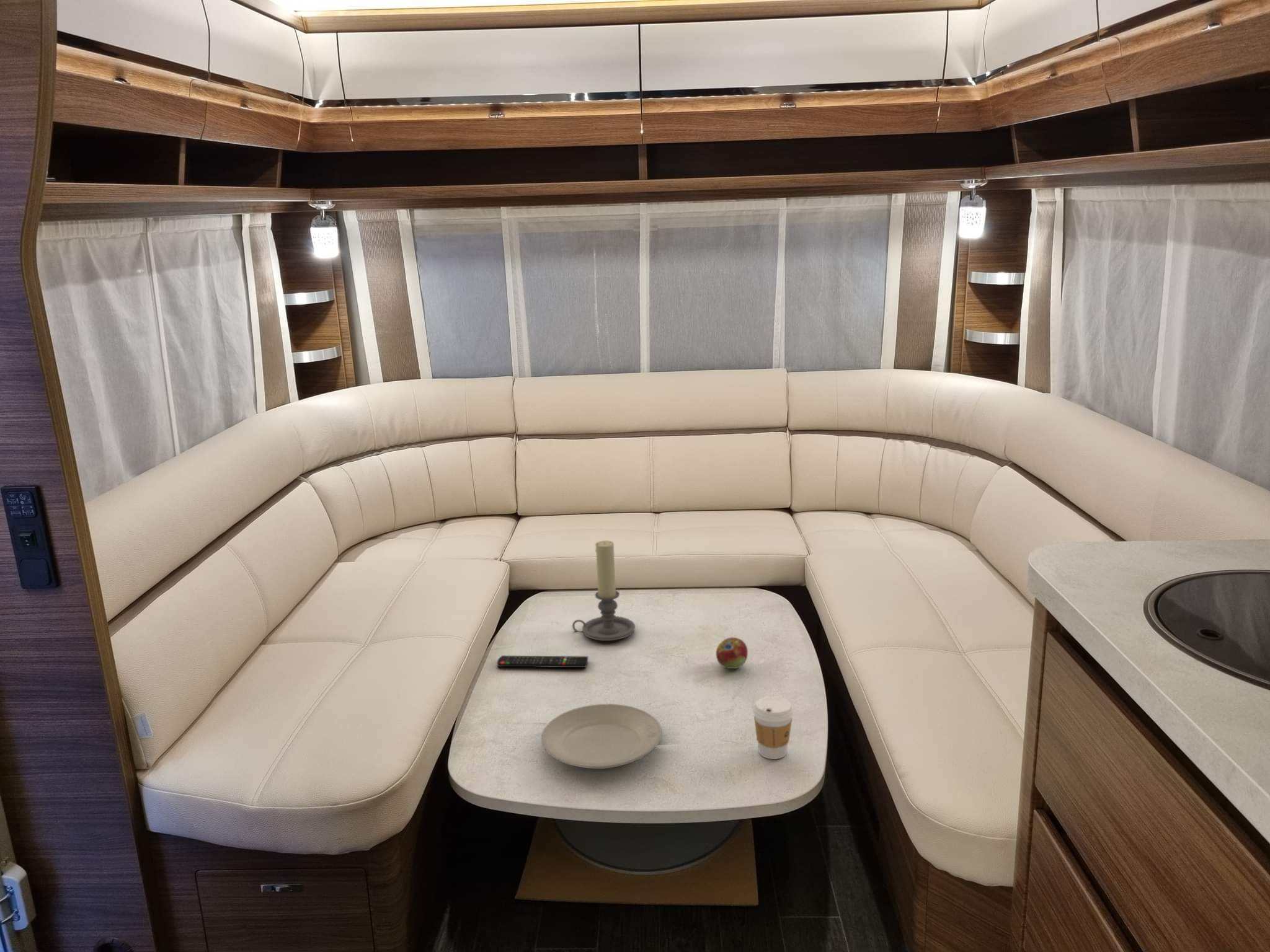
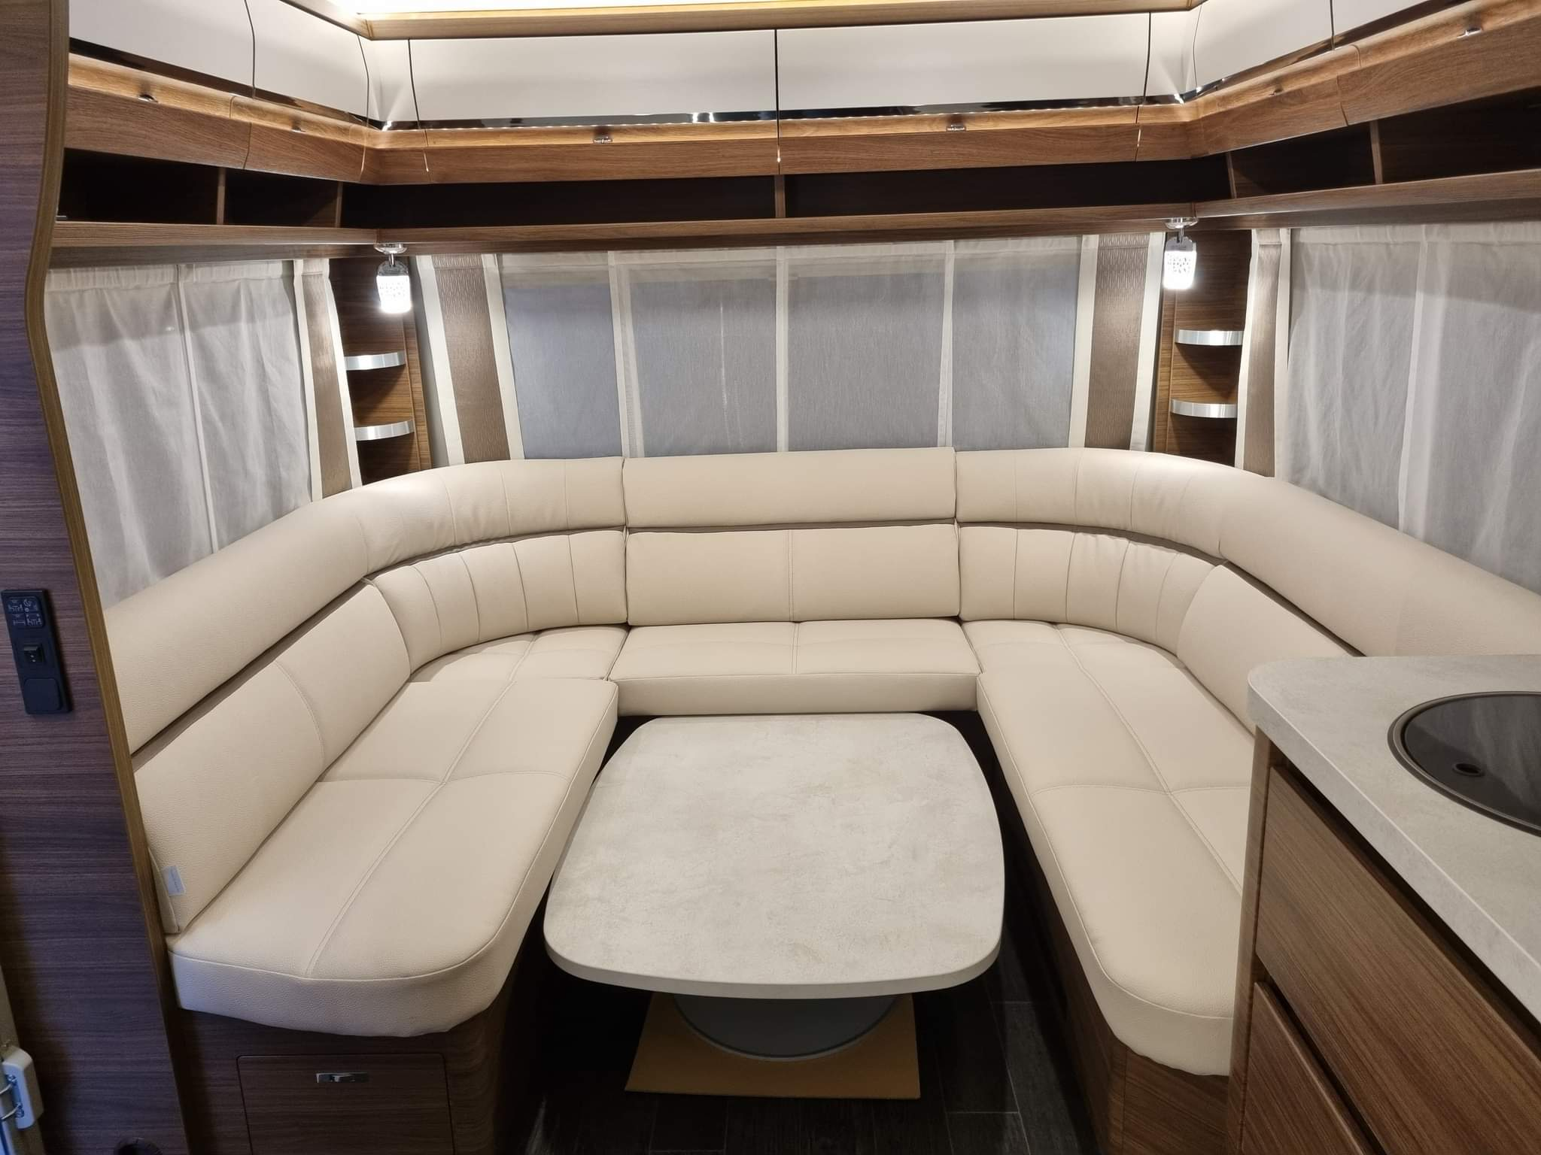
- coffee cup [752,696,794,760]
- remote control [497,655,589,668]
- fruit [716,637,748,669]
- candle holder [572,540,636,641]
- plate [541,703,663,770]
